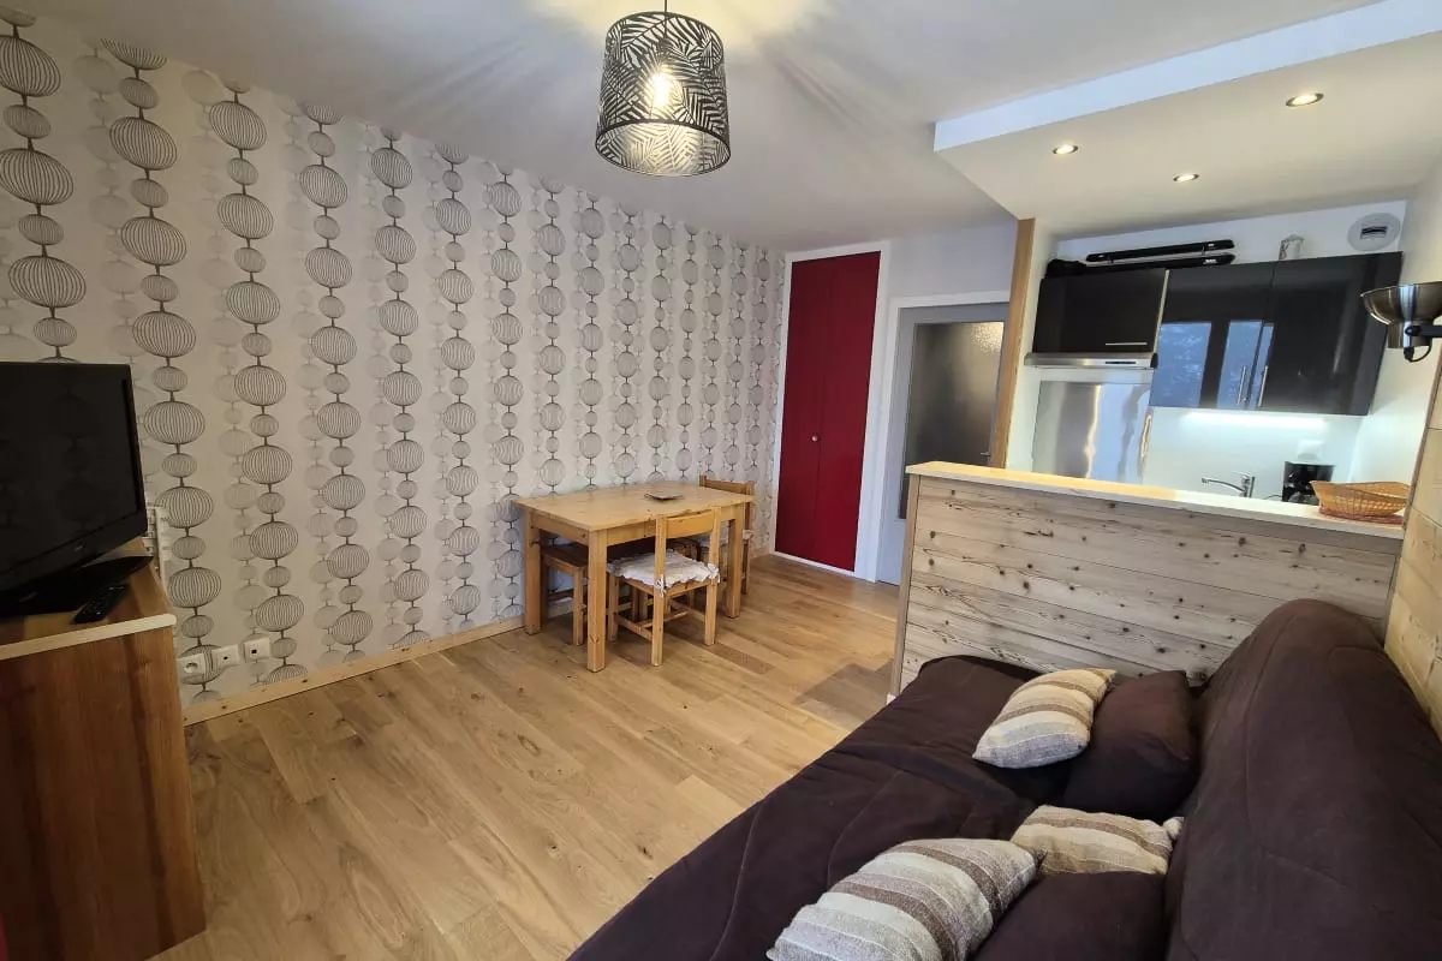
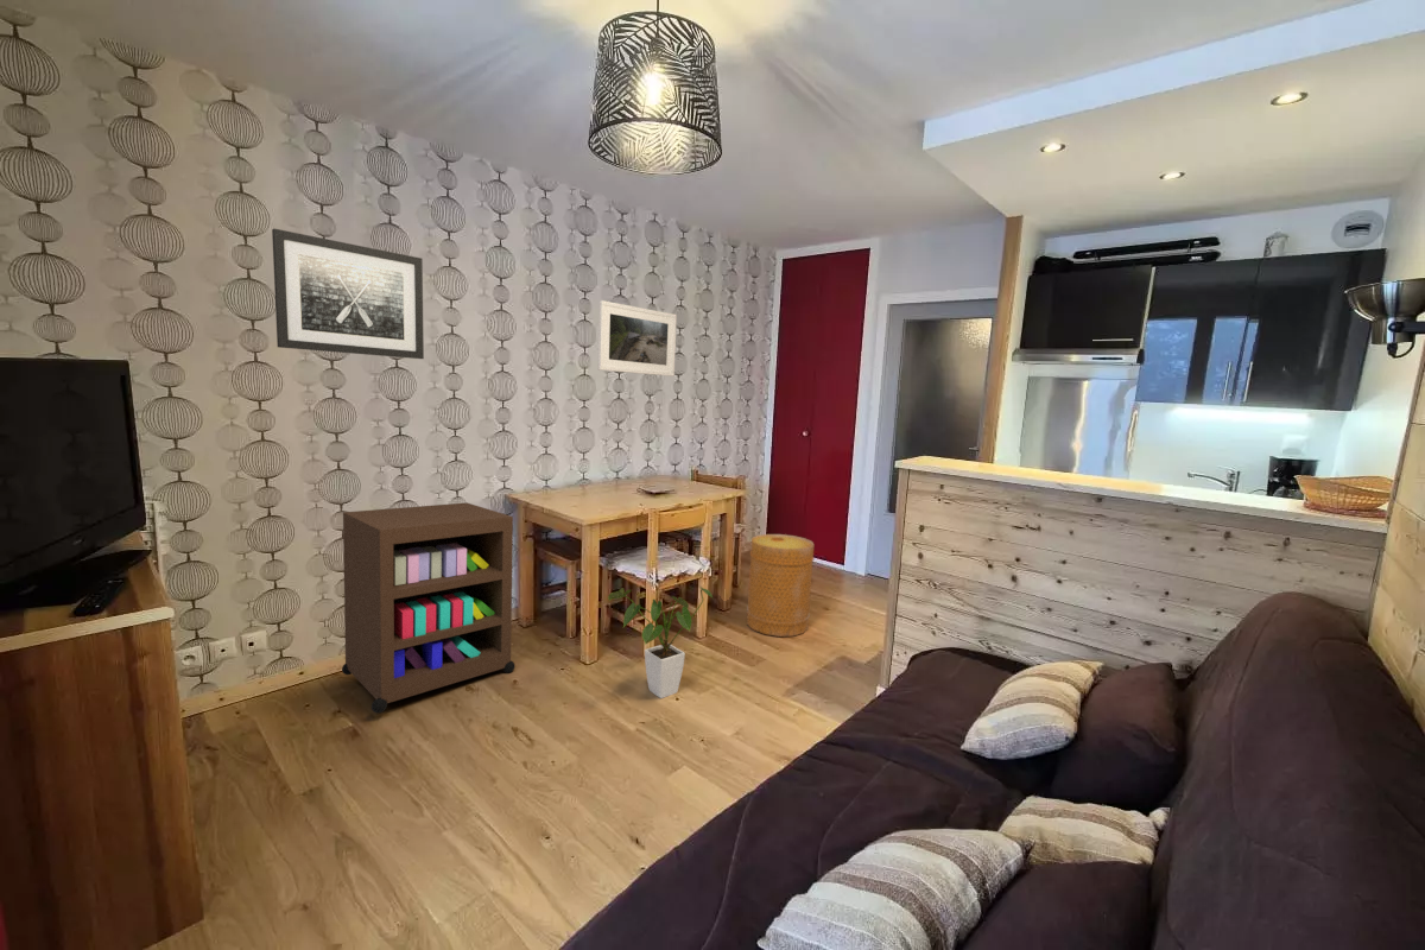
+ house plant [607,584,715,699]
+ storage cabinet [341,501,517,714]
+ basket [746,533,816,638]
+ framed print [597,299,678,378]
+ wall art [271,228,425,360]
